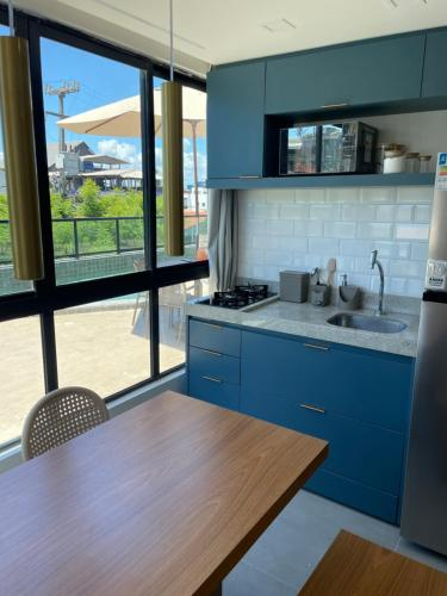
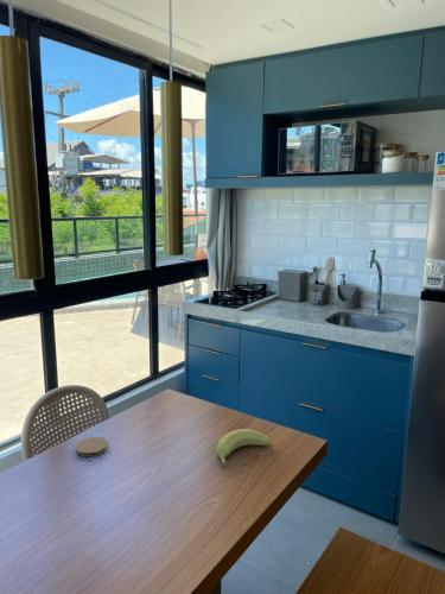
+ banana [215,428,272,468]
+ coaster [75,436,109,459]
